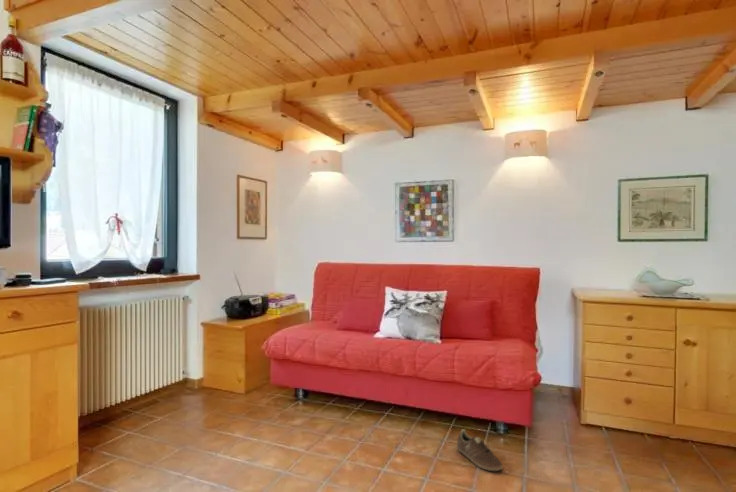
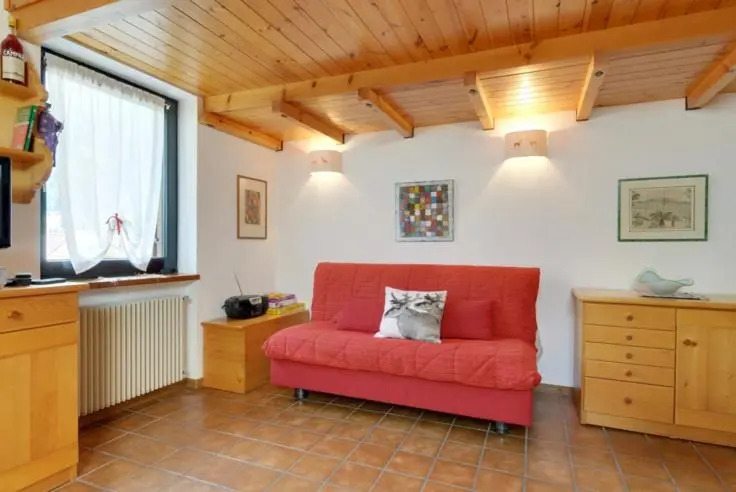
- sneaker [456,428,504,472]
